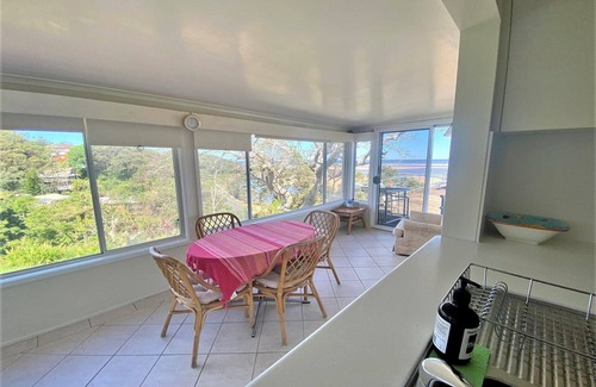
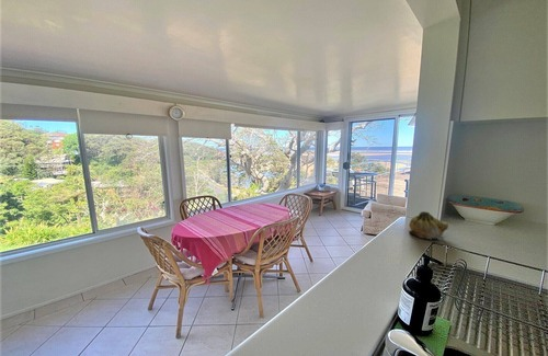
+ fruit [408,210,449,240]
